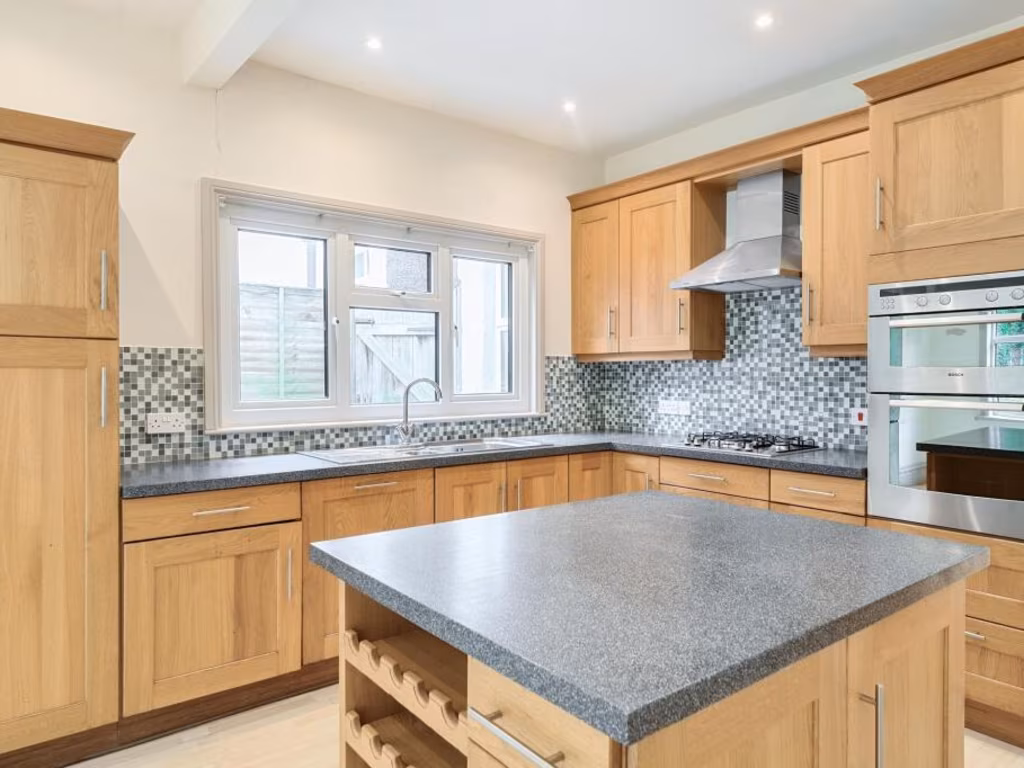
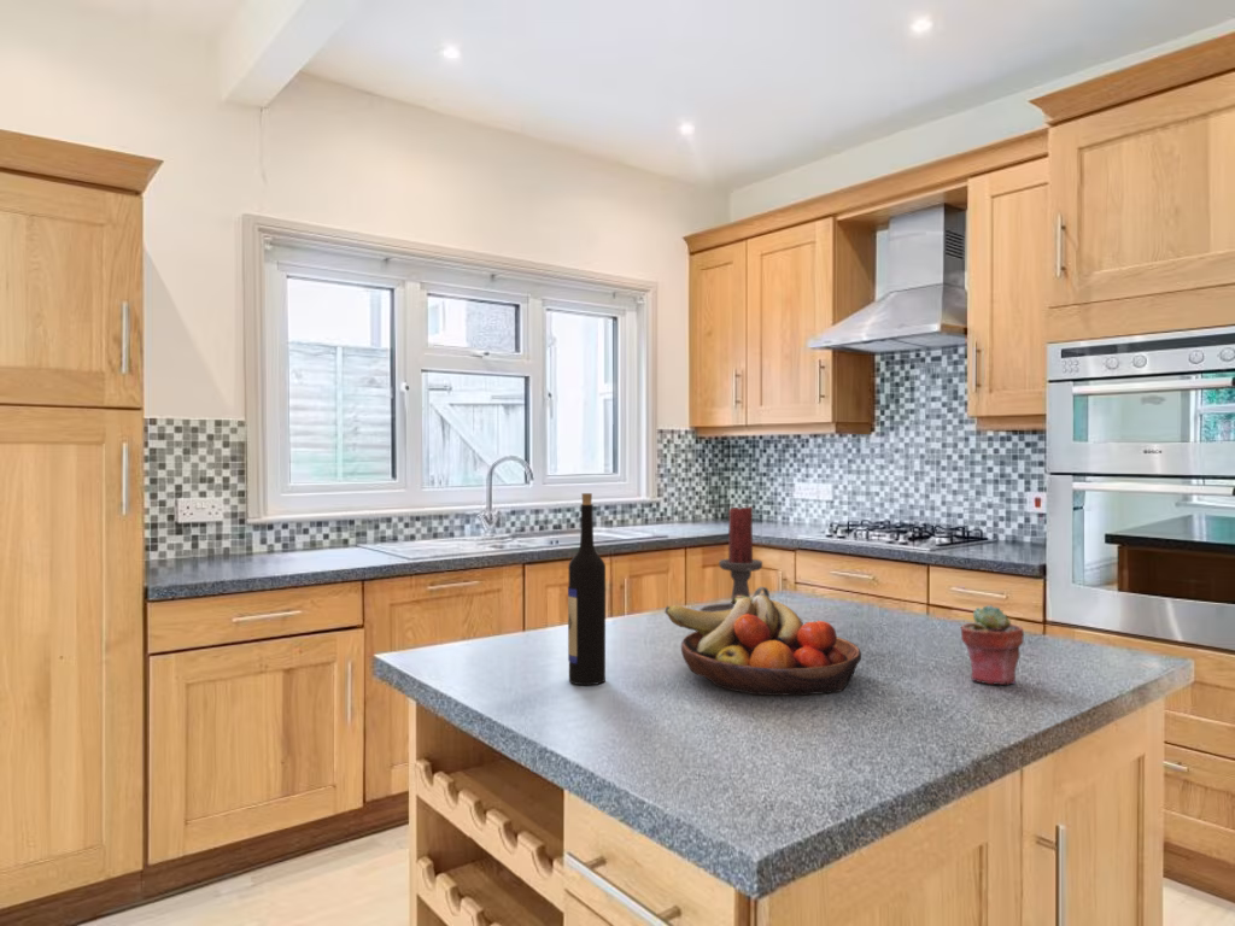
+ wine bottle [567,492,607,686]
+ fruit bowl [665,594,862,697]
+ potted succulent [960,604,1025,686]
+ candle holder [698,504,771,613]
